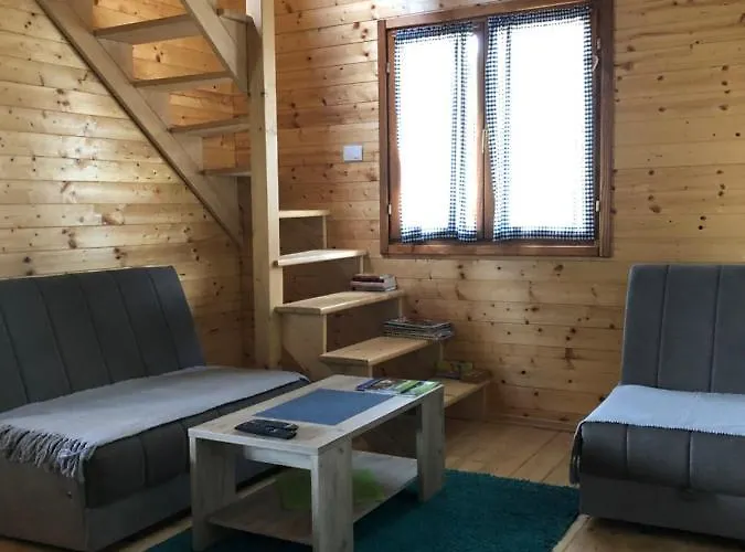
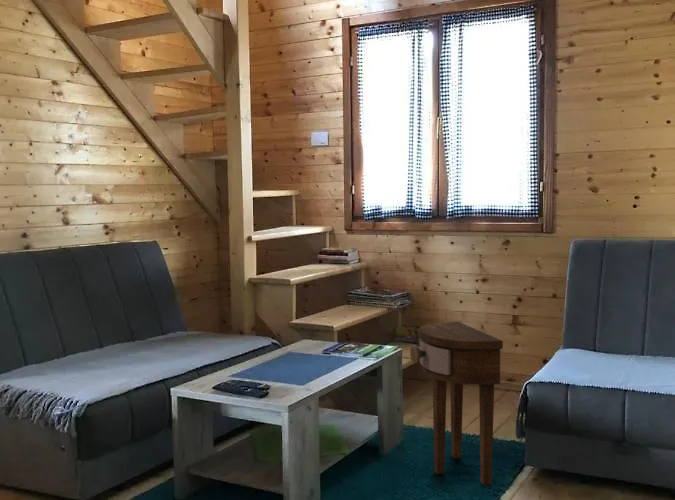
+ side table [409,320,504,486]
